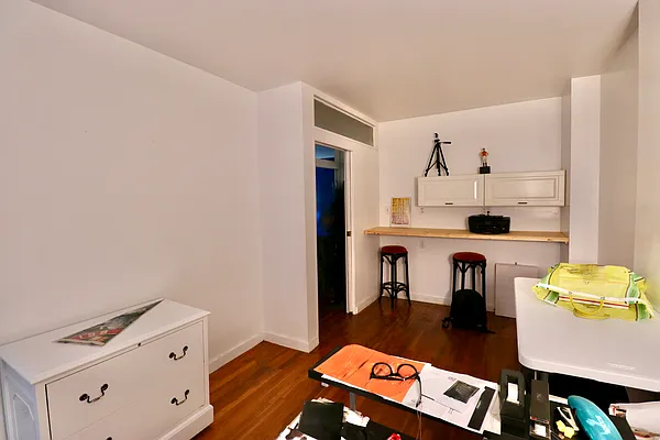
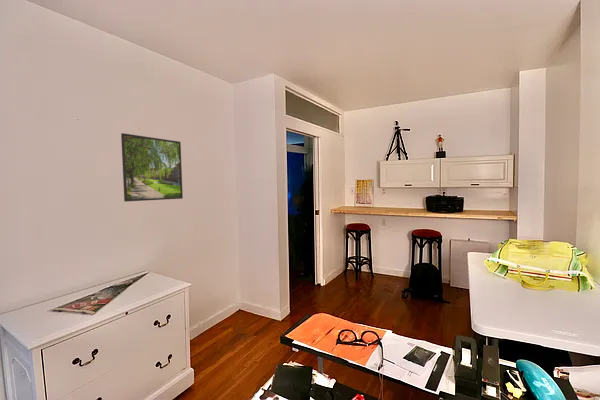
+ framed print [120,132,184,203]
